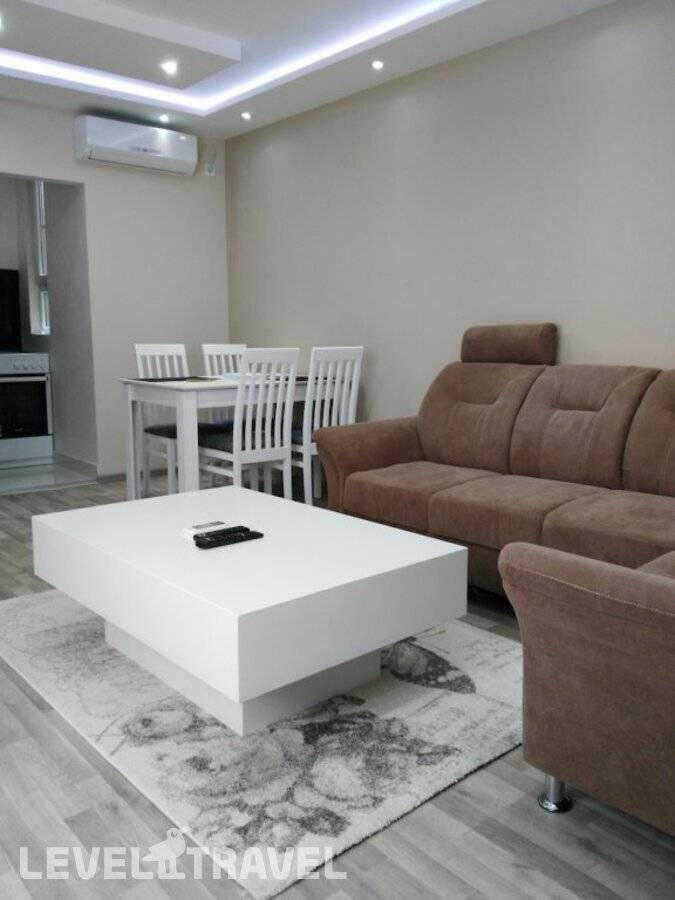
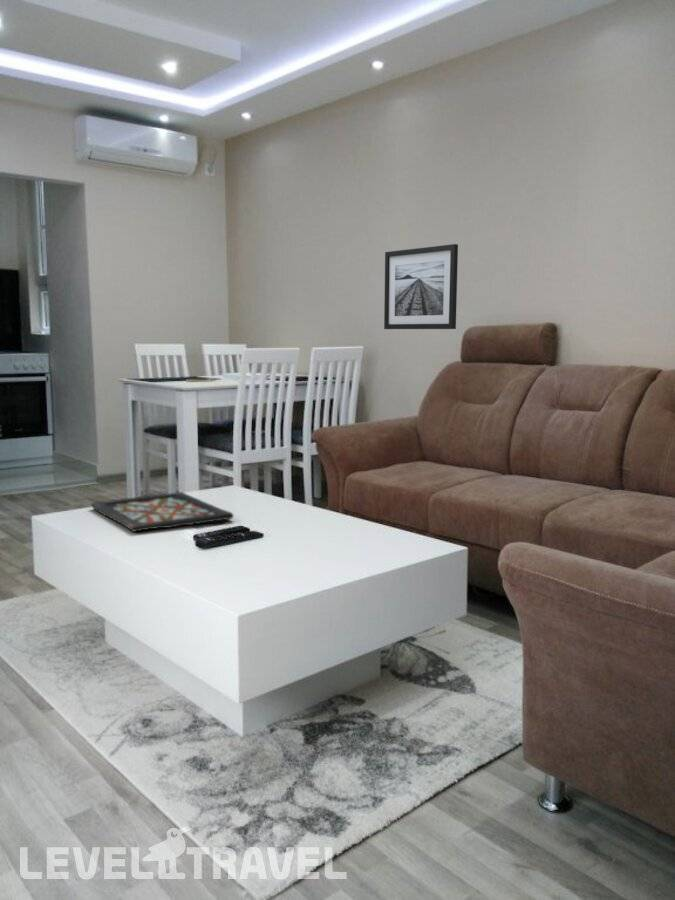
+ decorative tray [90,491,235,533]
+ wall art [383,243,459,330]
